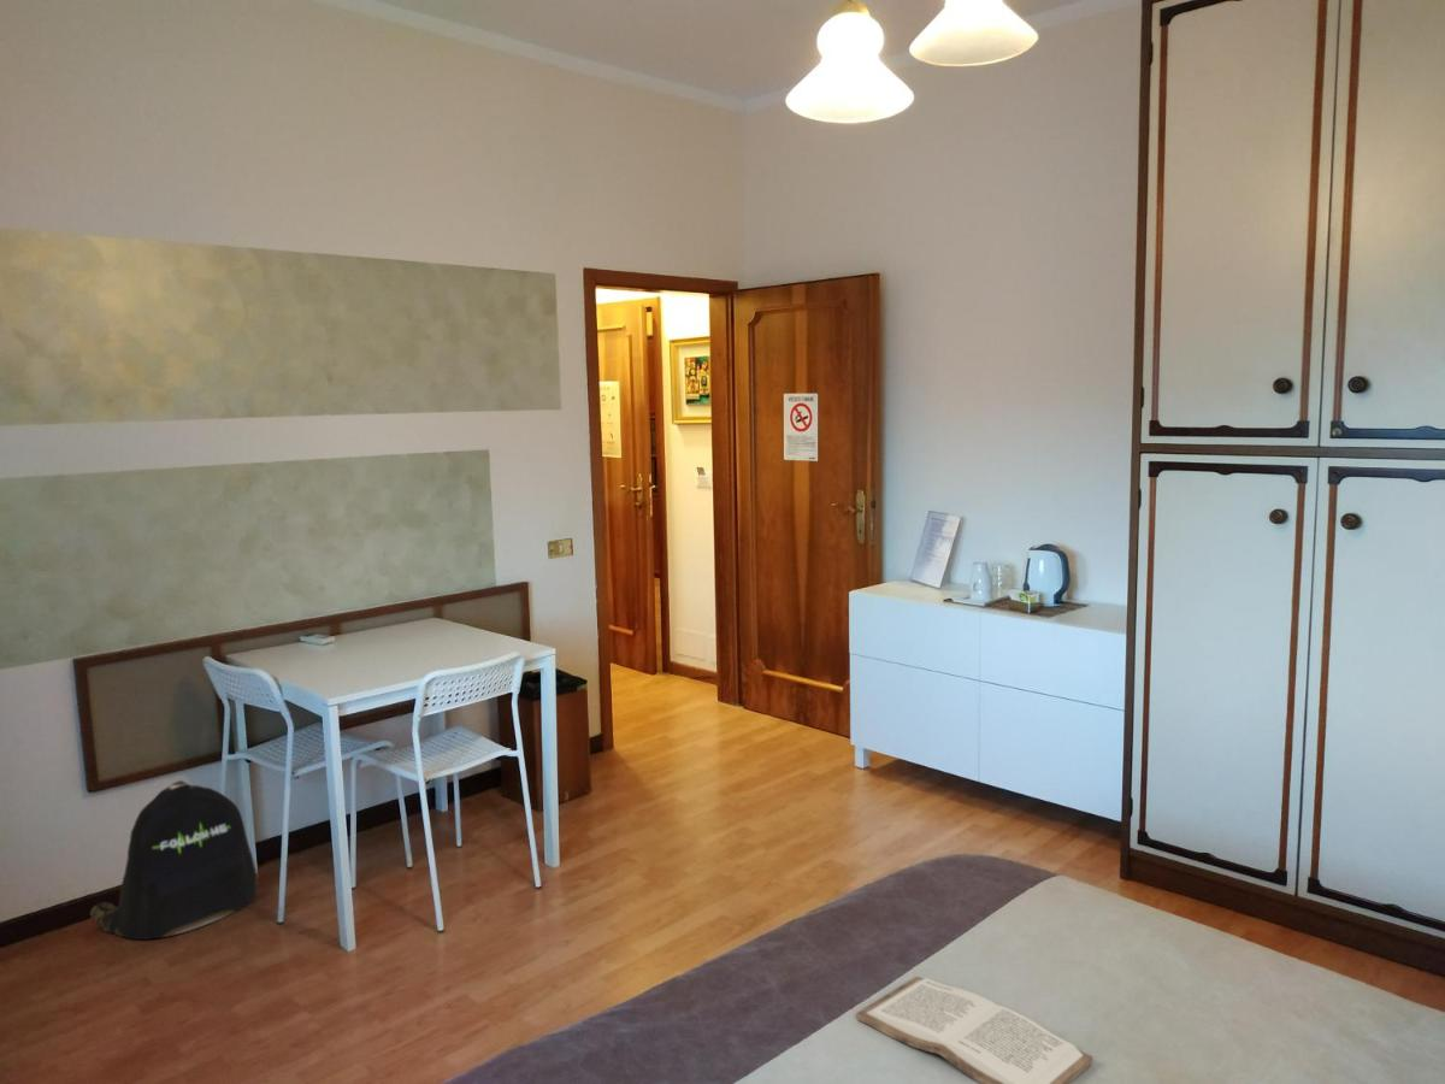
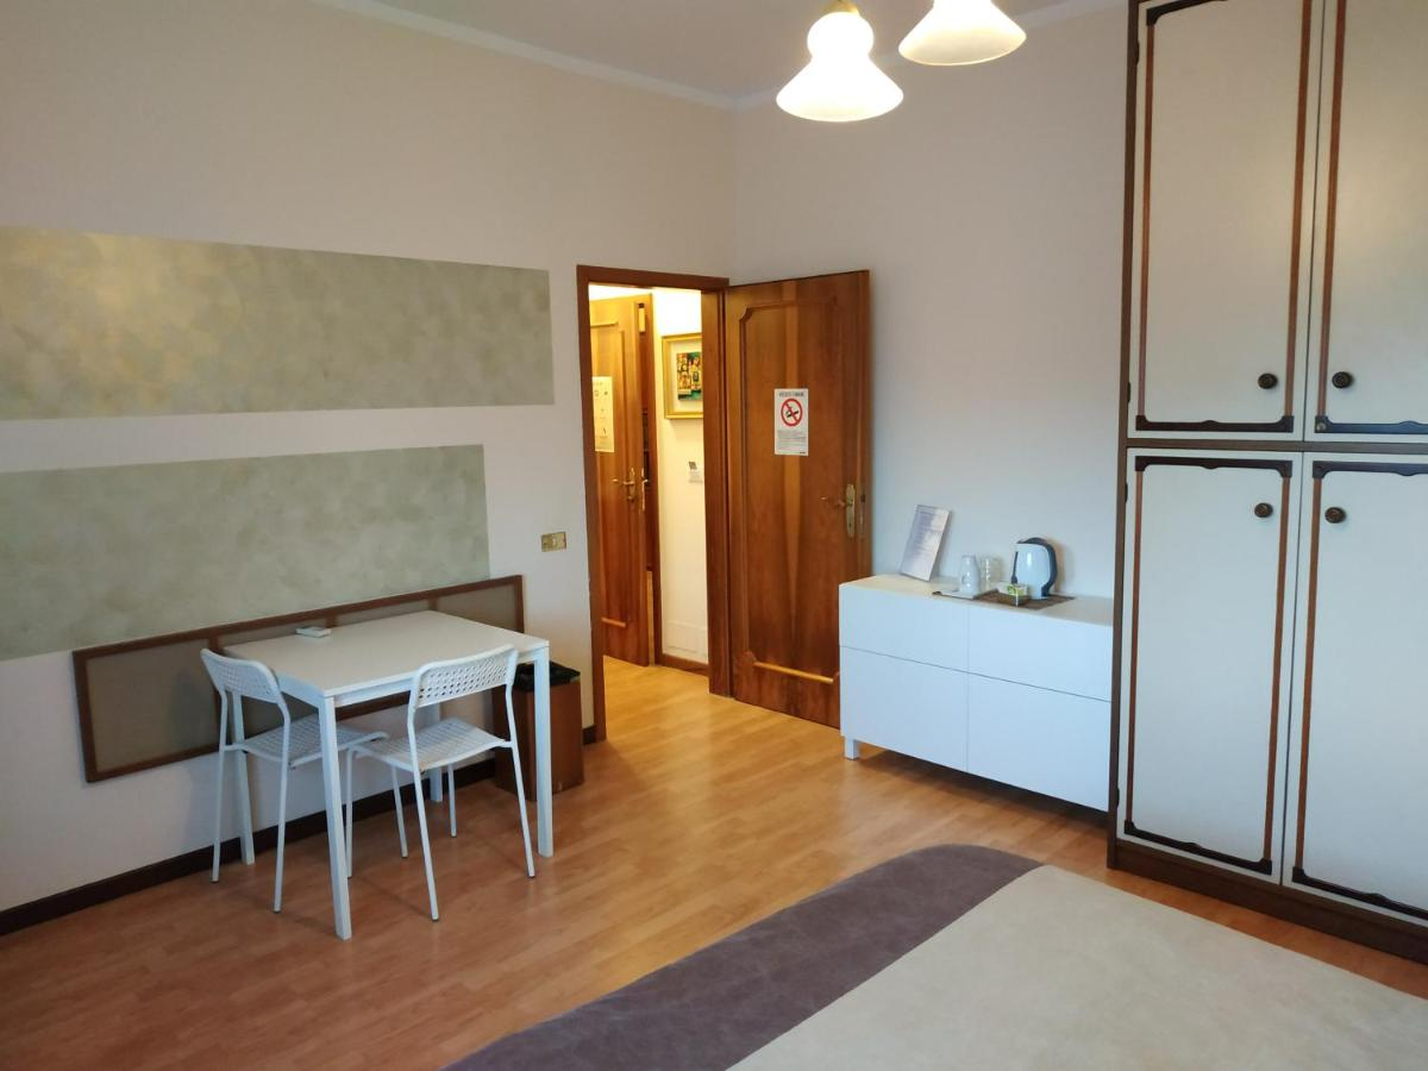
- book [855,976,1093,1084]
- backpack [89,779,258,941]
